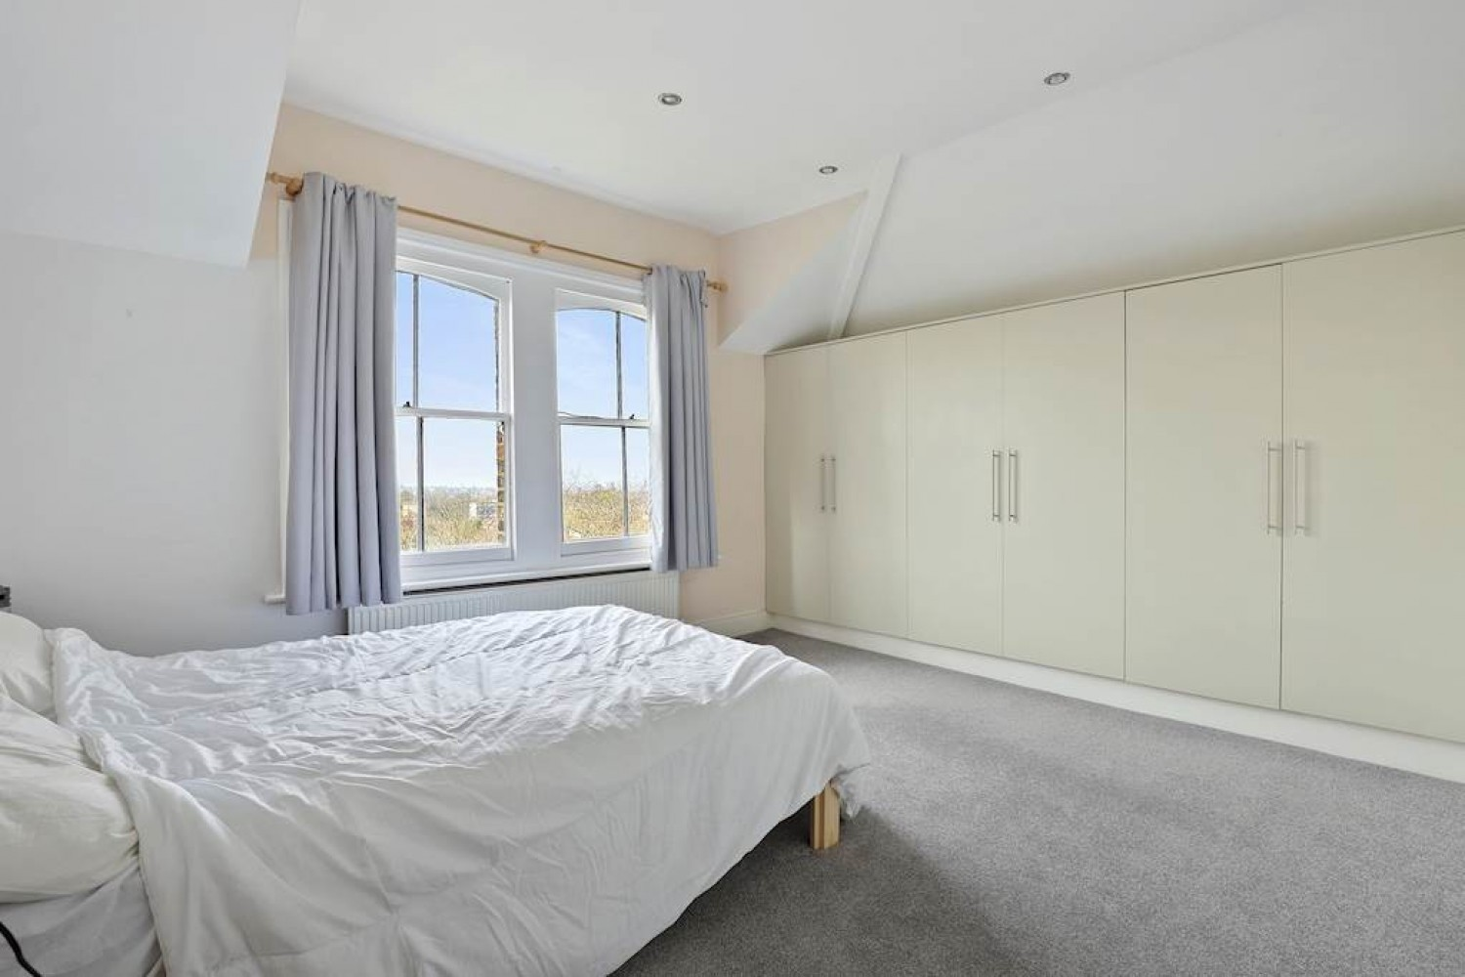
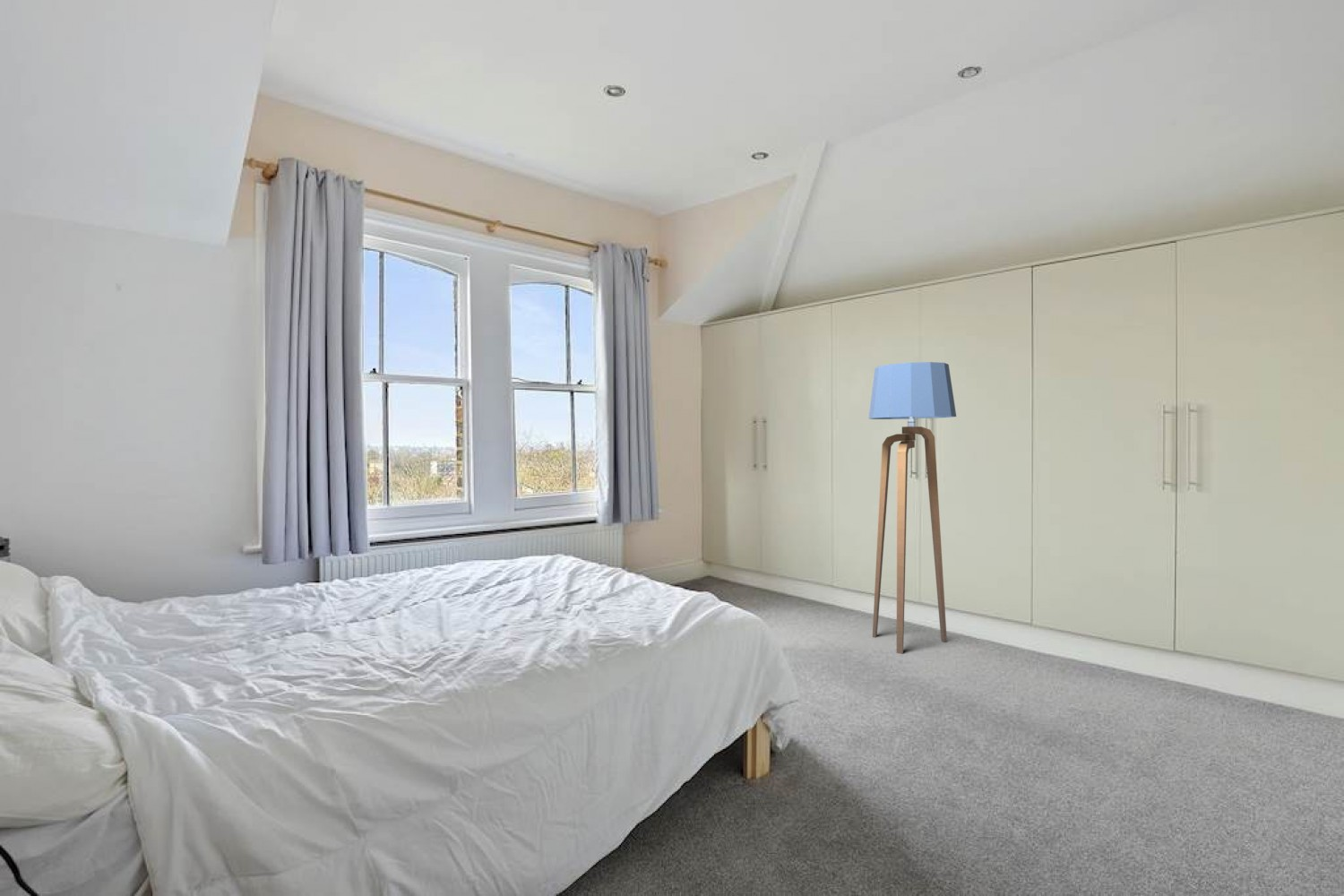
+ floor lamp [868,361,957,655]
